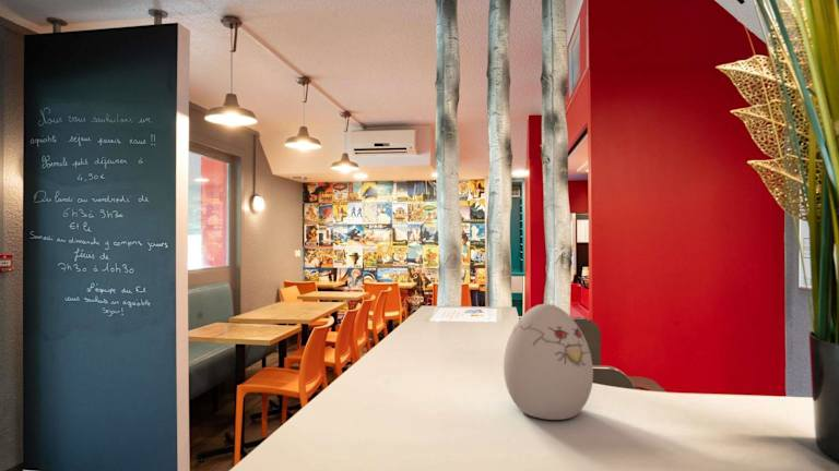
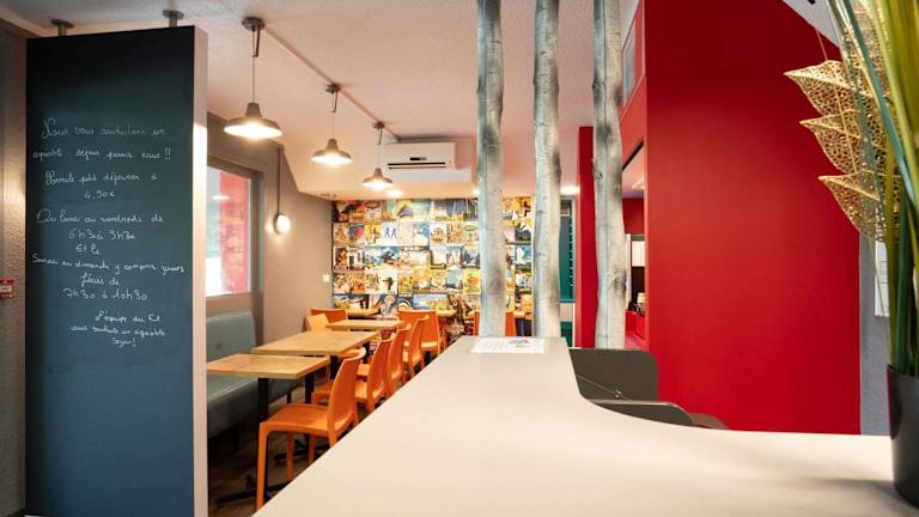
- decorative egg [503,303,594,421]
